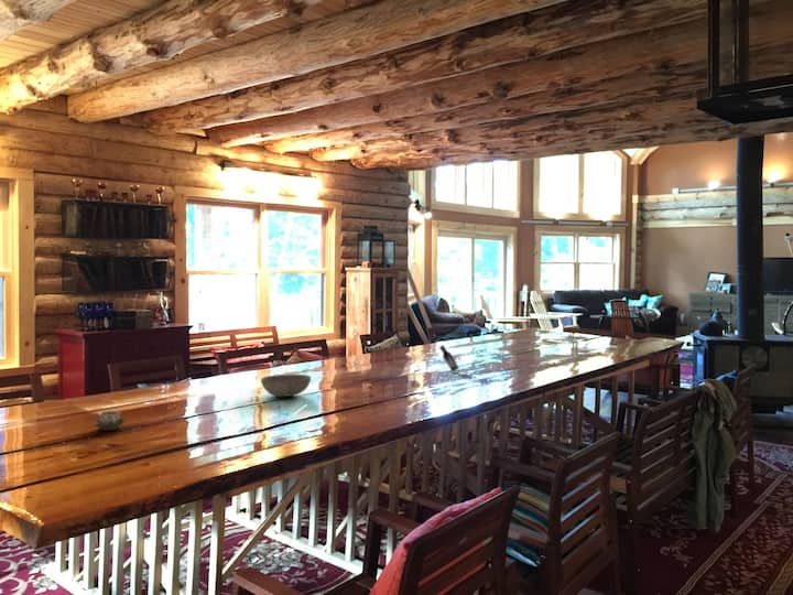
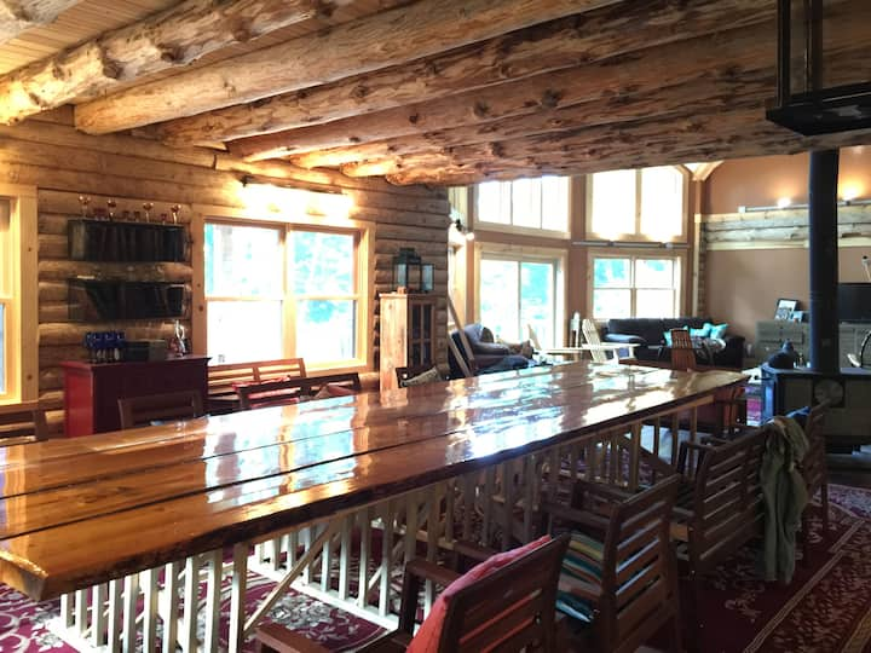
- cup [93,410,127,432]
- bottle [438,344,460,372]
- bowl [260,374,312,398]
